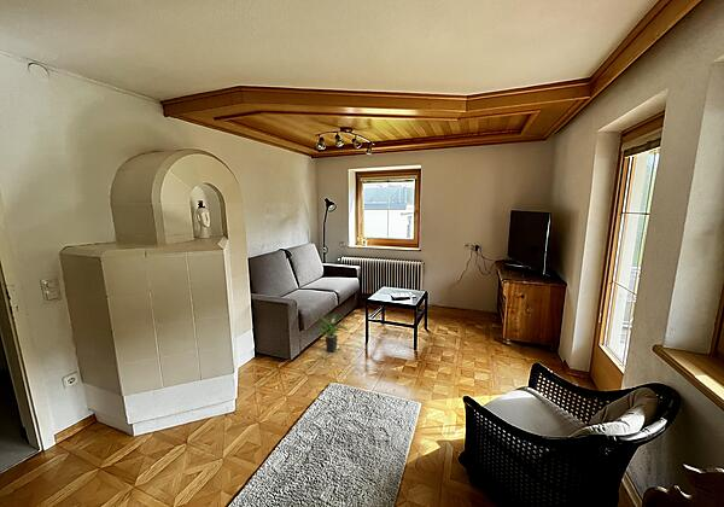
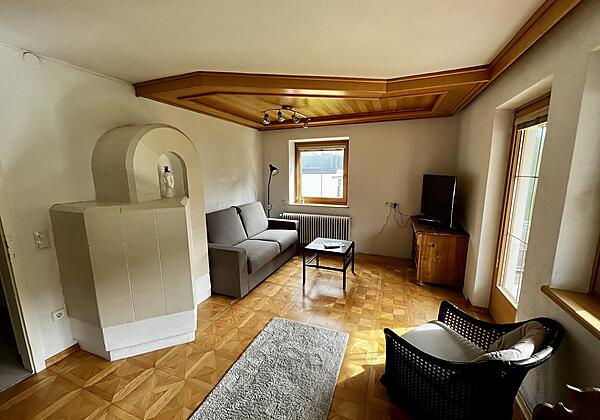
- potted plant [315,313,349,354]
